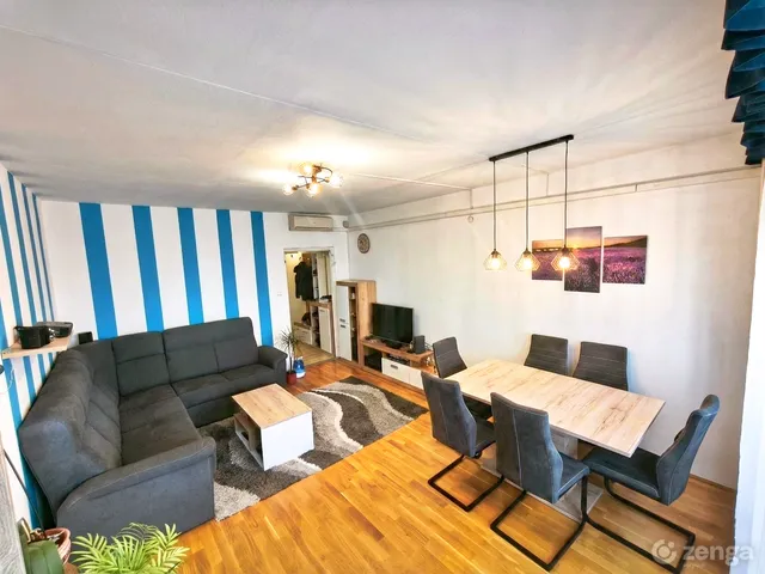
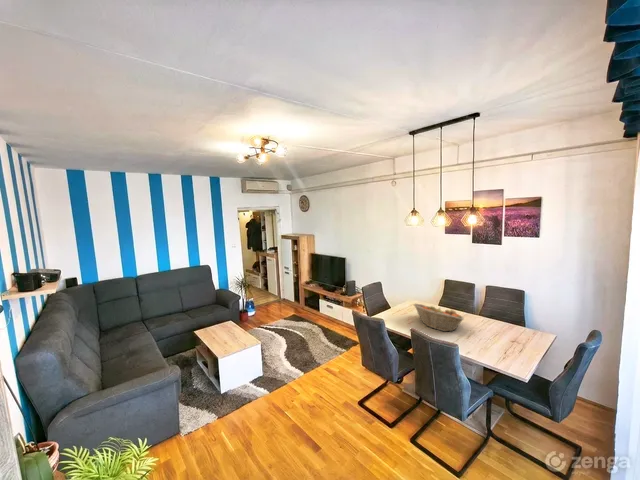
+ fruit basket [412,303,465,332]
